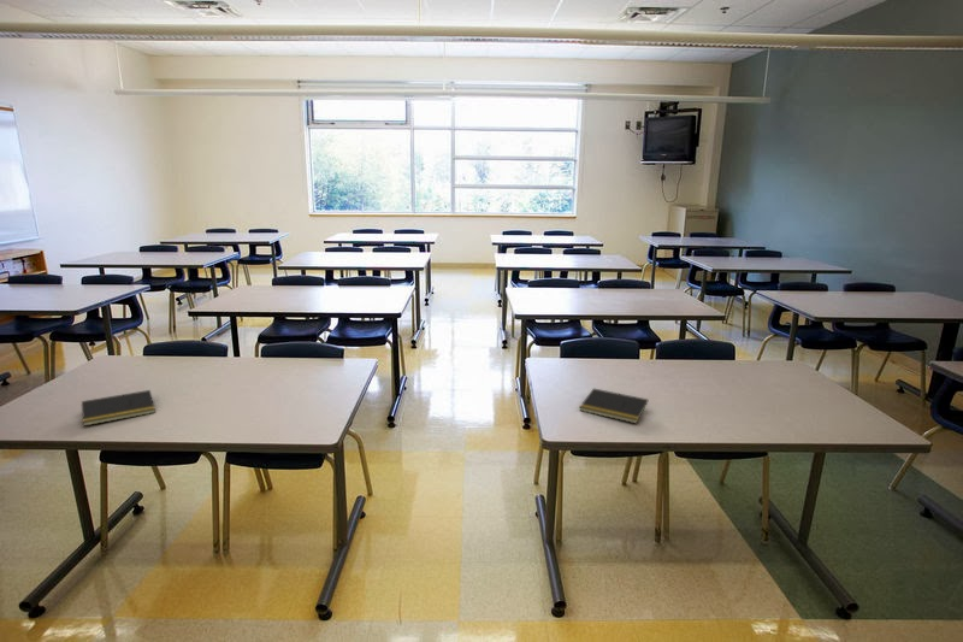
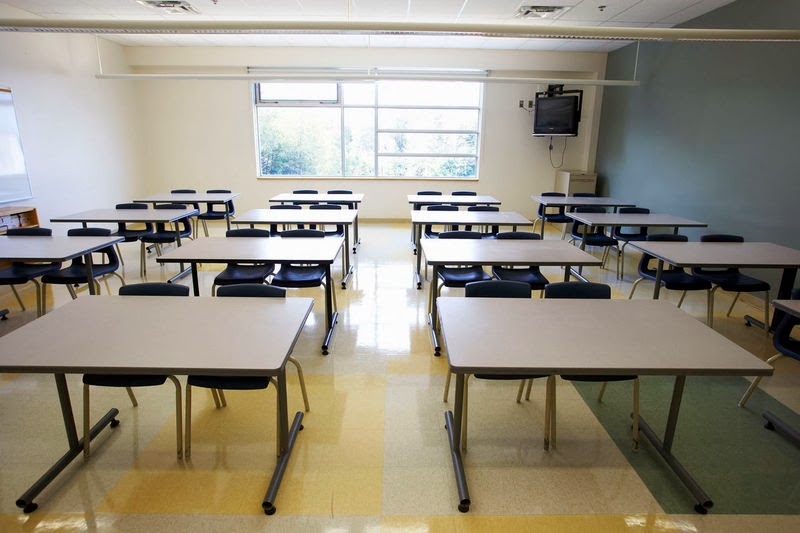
- notepad [578,387,649,424]
- notepad [81,389,156,428]
